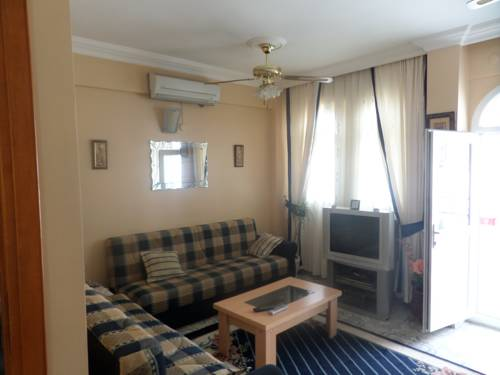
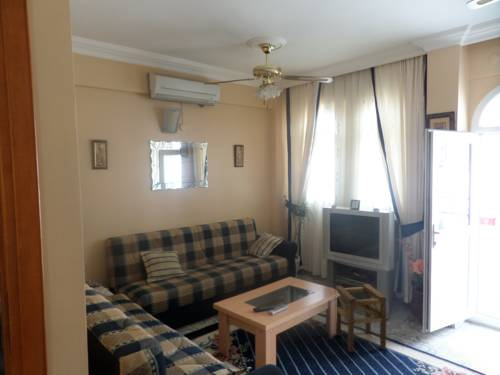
+ stool [334,283,387,353]
